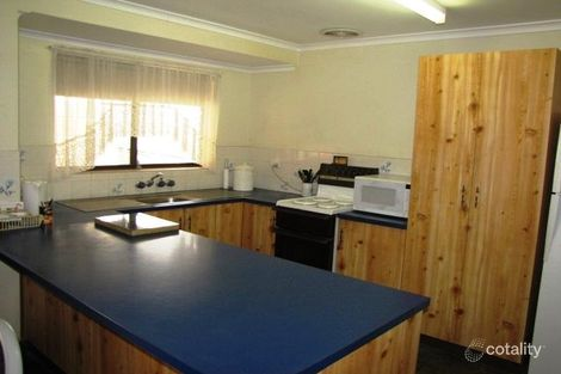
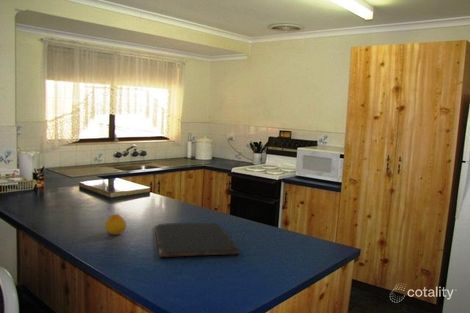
+ fruit [104,213,127,236]
+ cutting board [153,222,241,258]
